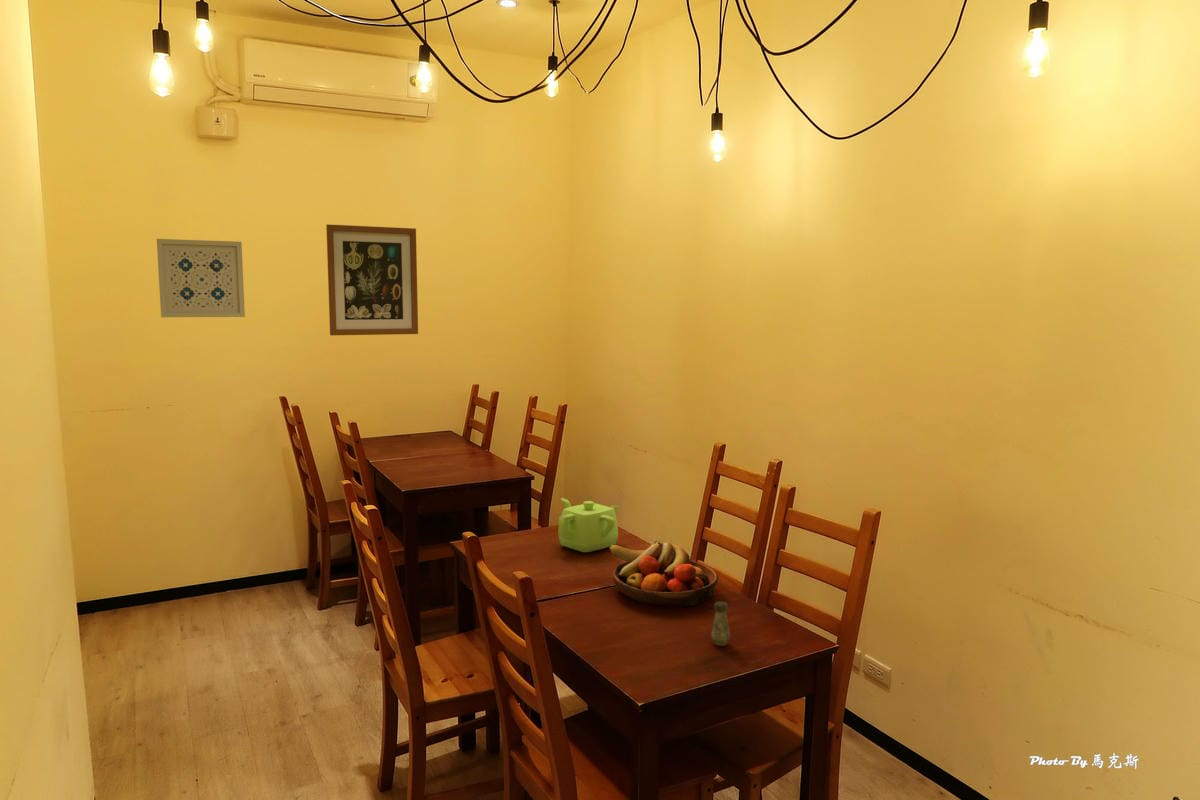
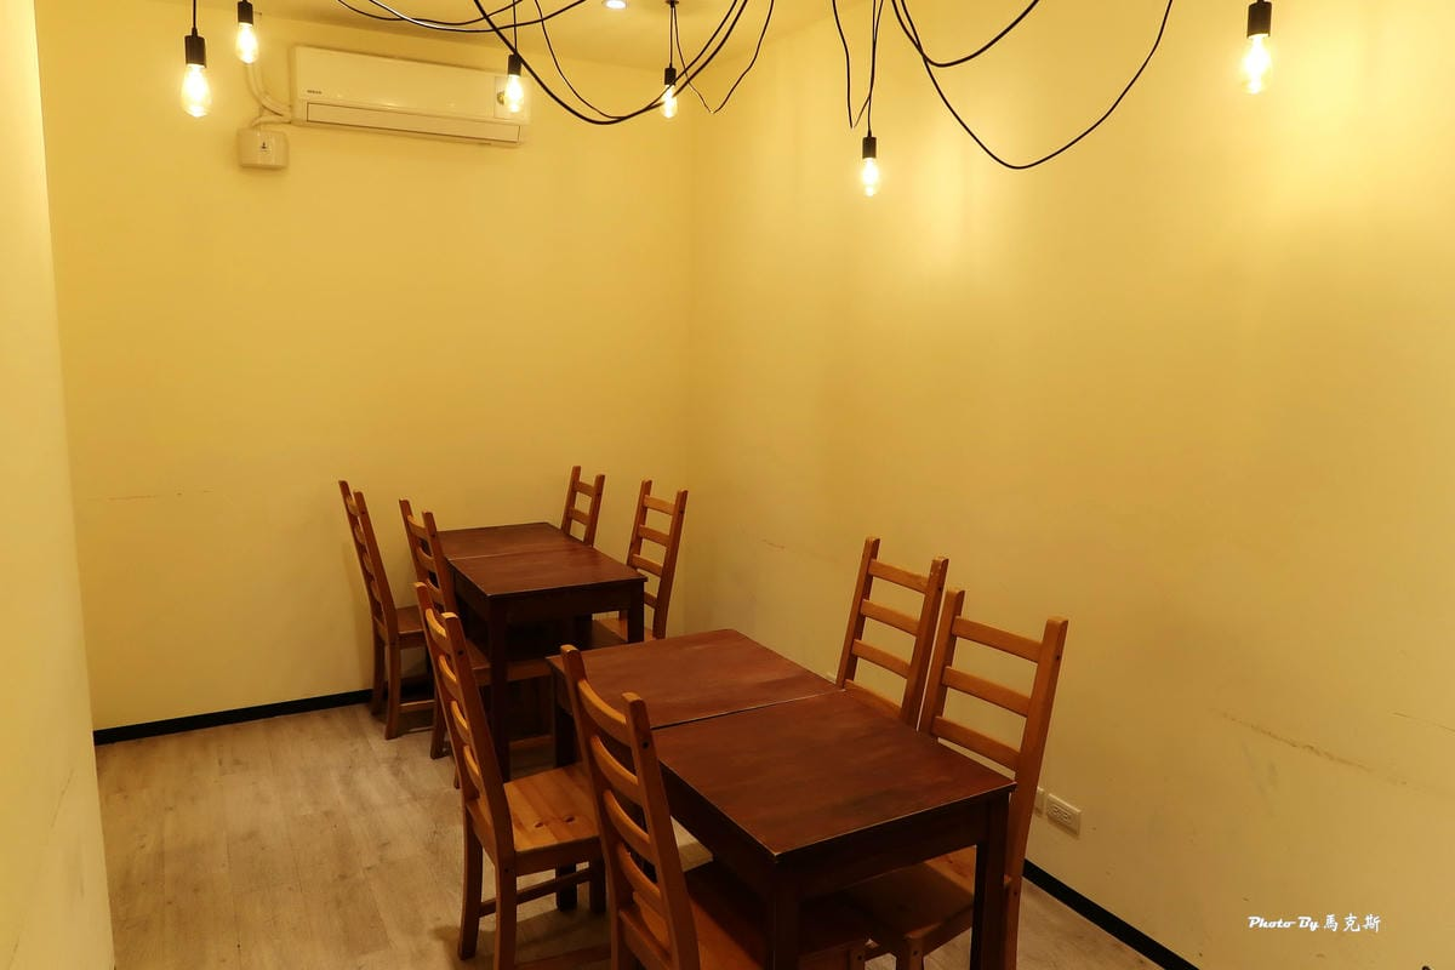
- wall art [156,238,246,318]
- wall art [325,223,419,336]
- fruit bowl [608,539,720,608]
- salt shaker [710,601,731,647]
- teapot [557,497,619,553]
